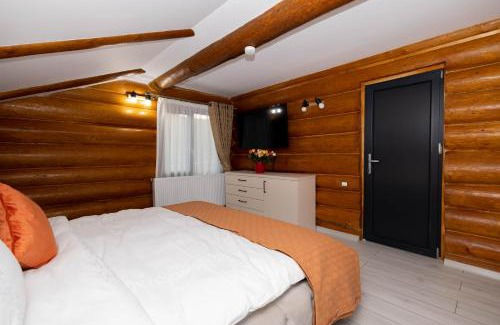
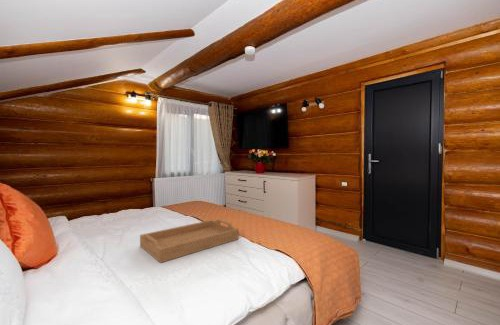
+ serving tray [139,218,240,264]
